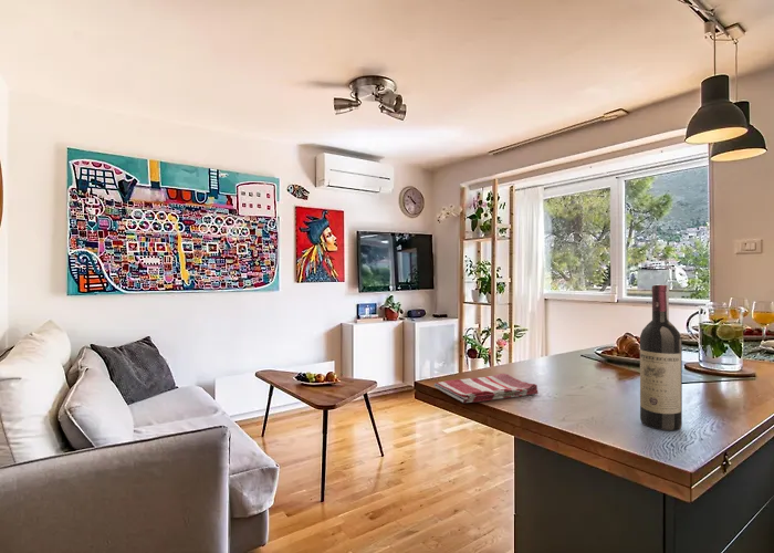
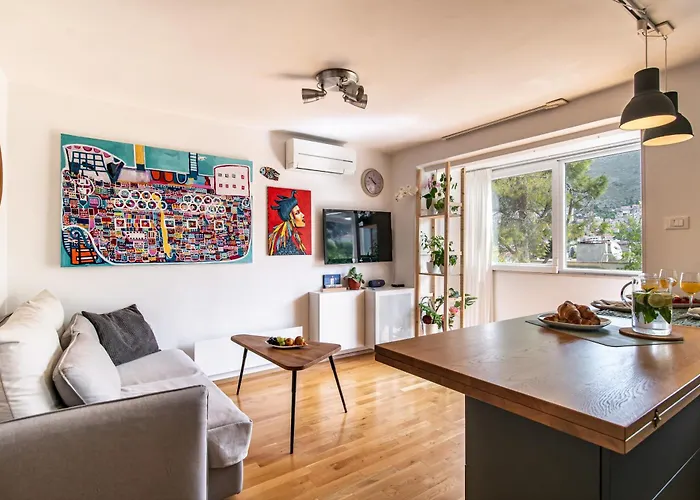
- wine bottle [639,283,683,431]
- dish towel [433,373,540,404]
